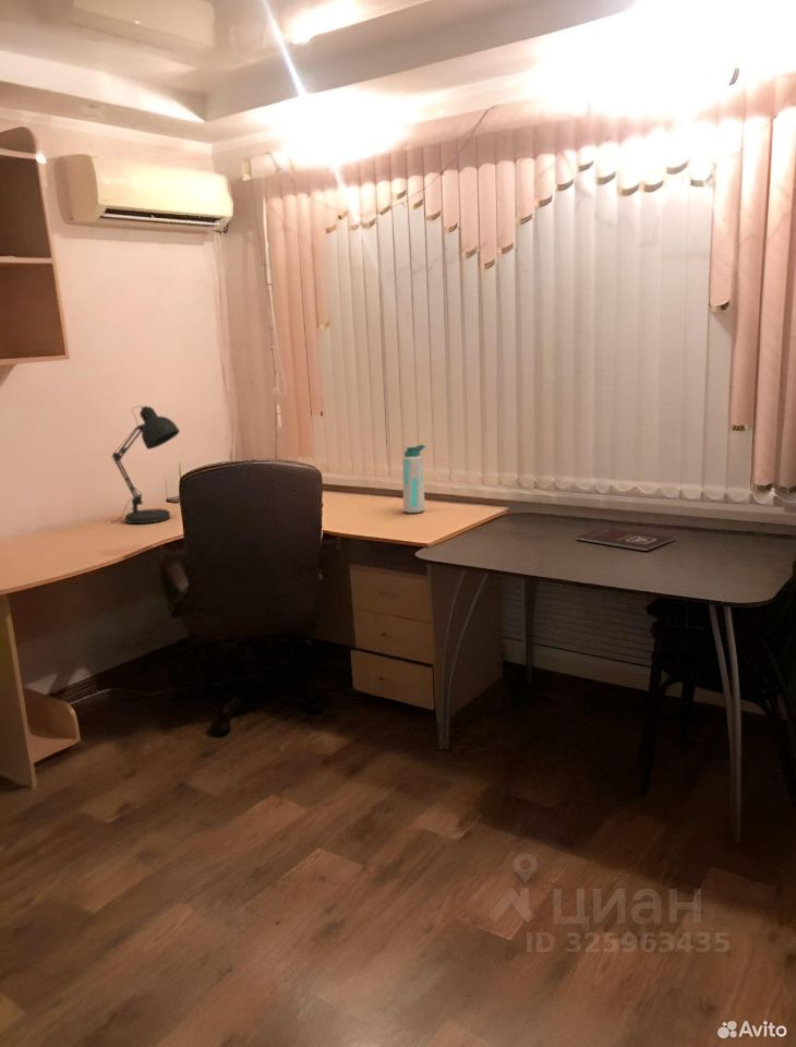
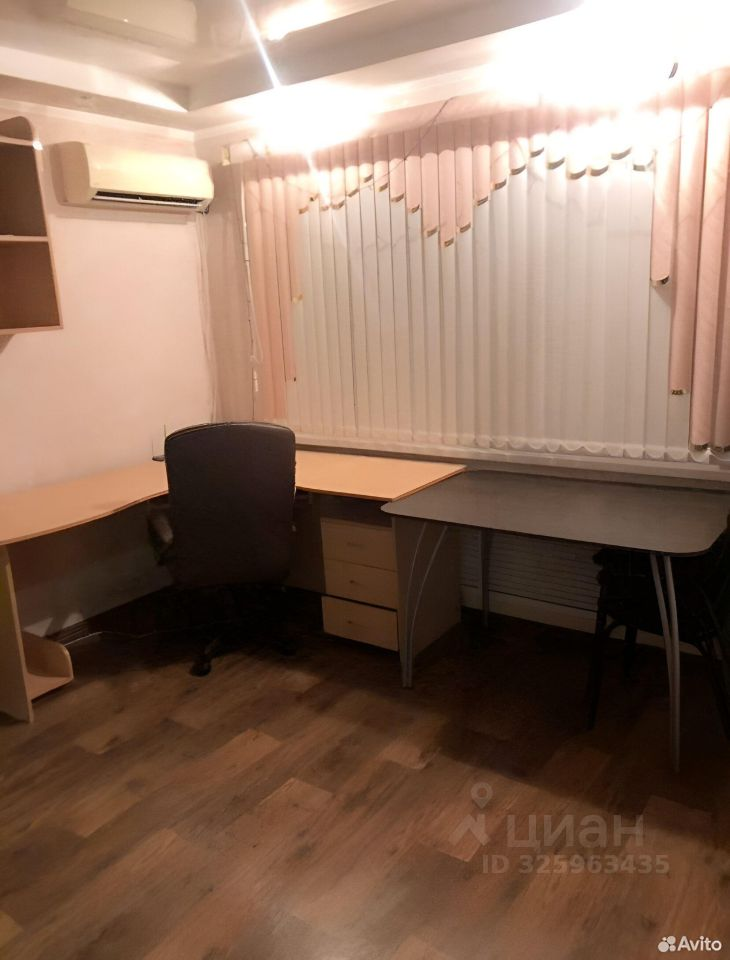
- book [575,527,675,552]
- water bottle [401,444,426,514]
- desk lamp [110,405,181,525]
